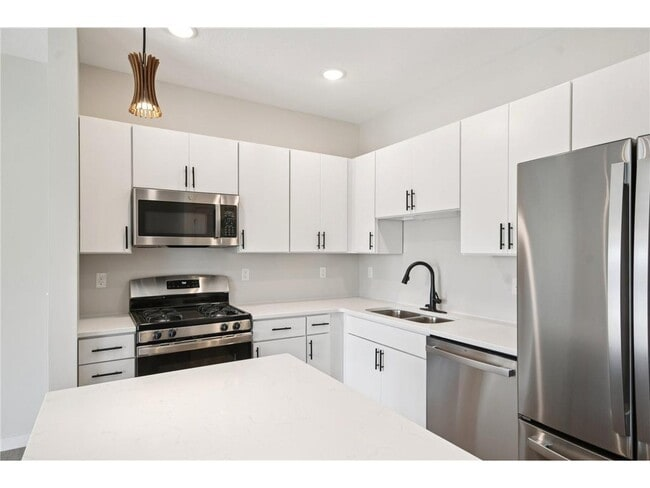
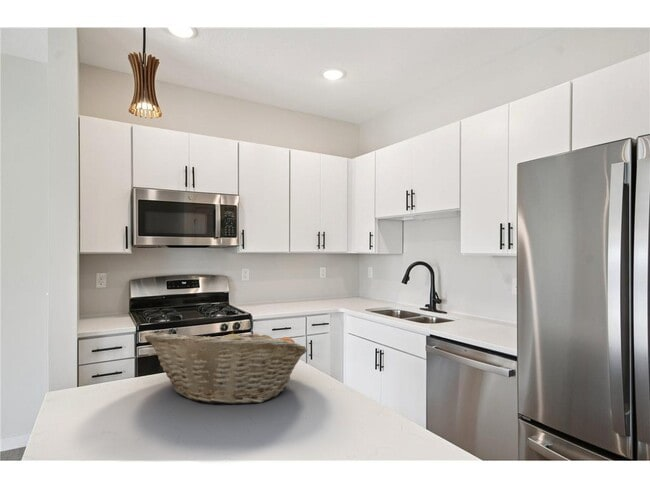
+ fruit basket [144,325,308,405]
